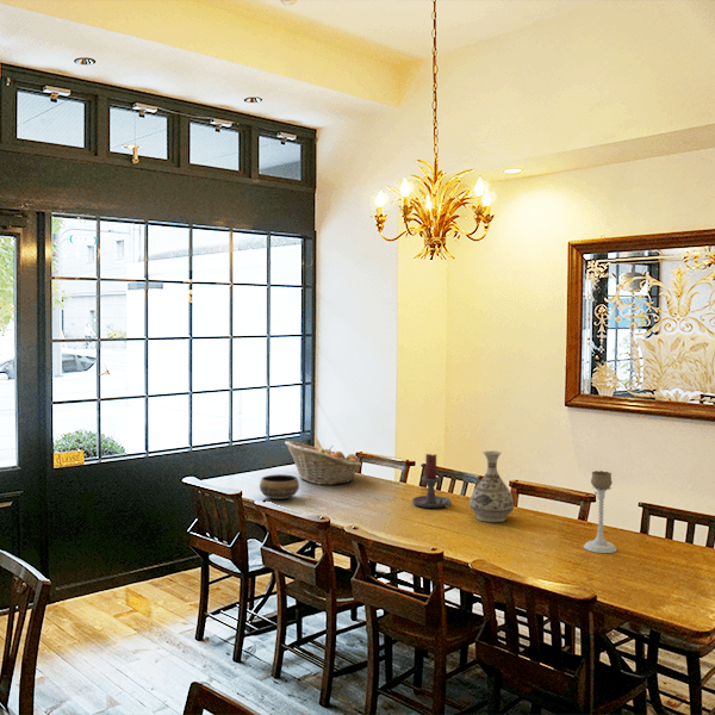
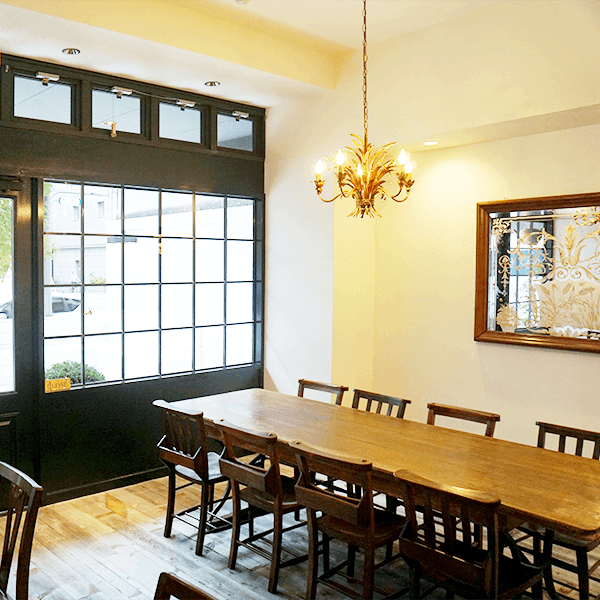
- bowl [259,473,300,500]
- fruit basket [284,440,362,486]
- vase [468,449,515,523]
- candle holder [411,452,453,509]
- candle holder [583,470,617,554]
